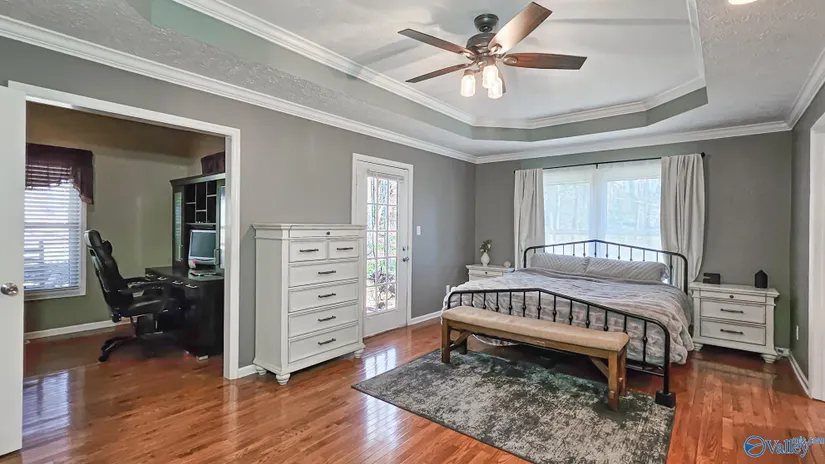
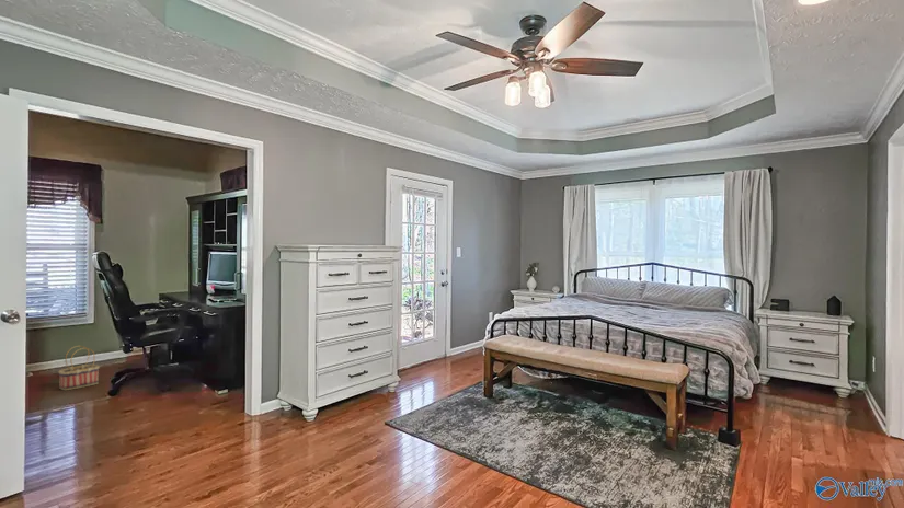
+ basket [57,345,101,391]
